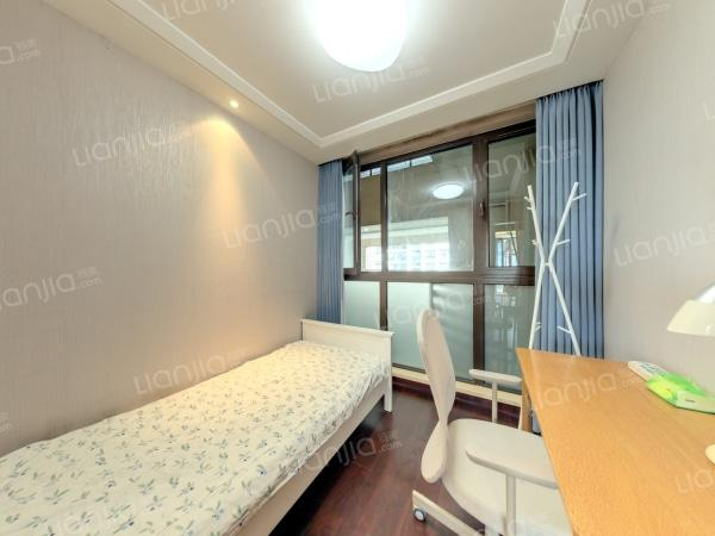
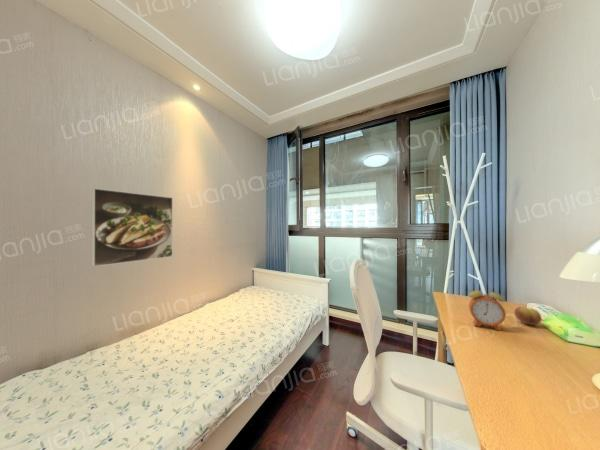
+ alarm clock [468,284,507,332]
+ fruit [513,306,542,326]
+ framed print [91,187,174,268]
